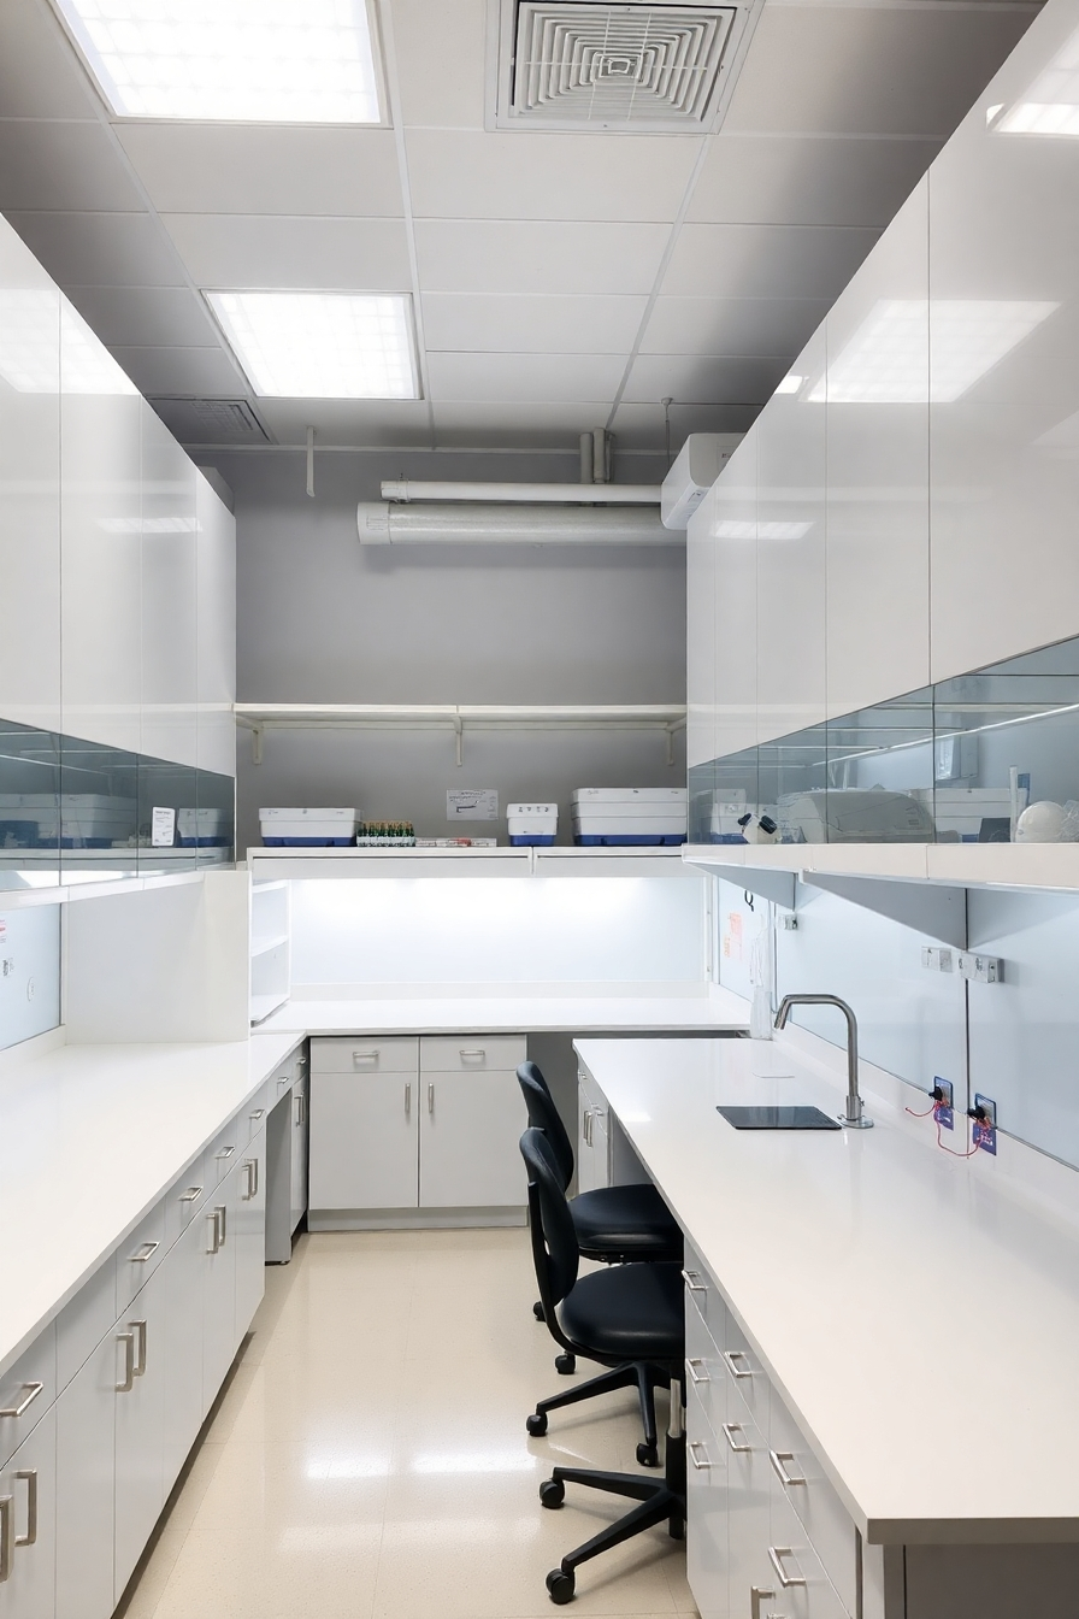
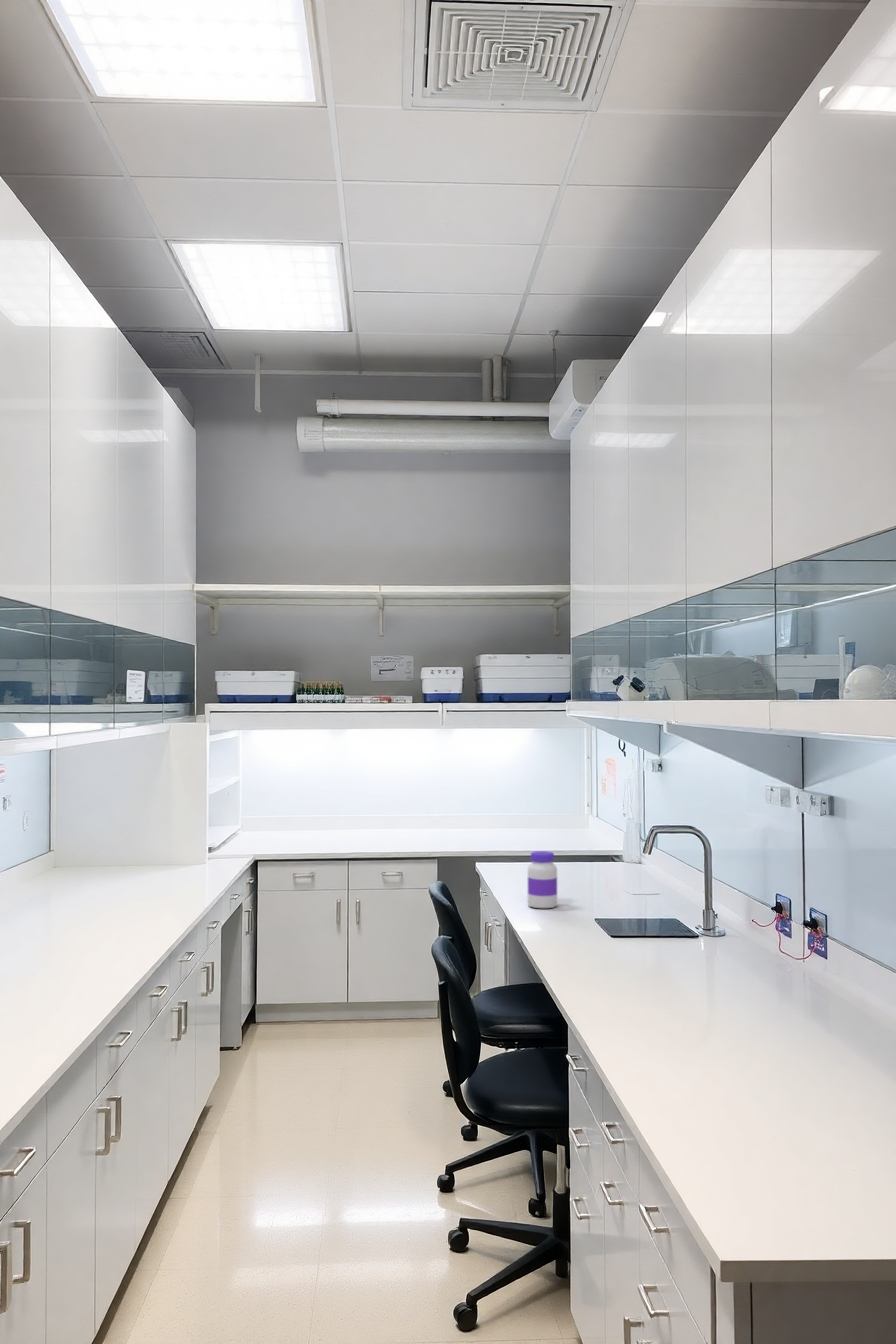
+ jar [527,850,558,909]
